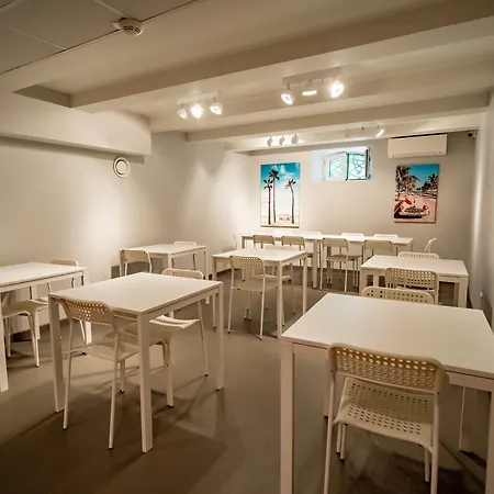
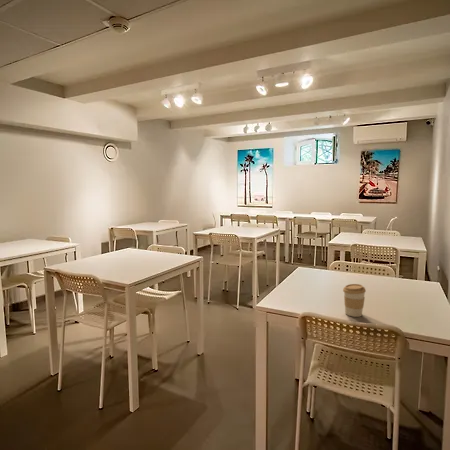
+ coffee cup [342,283,367,318]
